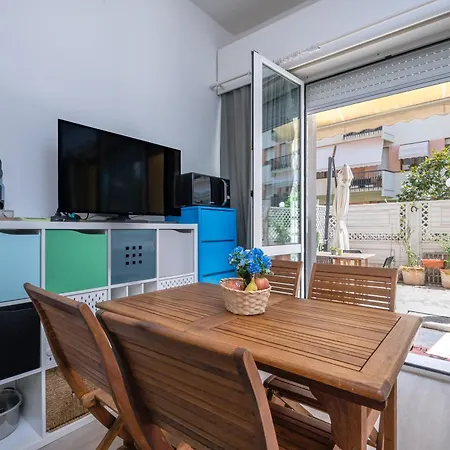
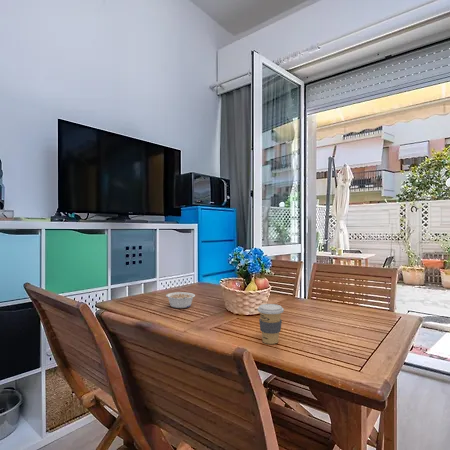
+ legume [165,291,196,309]
+ coffee cup [257,303,285,345]
